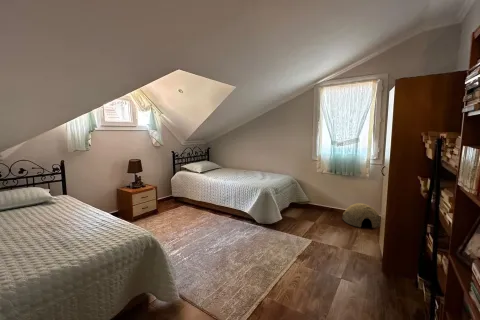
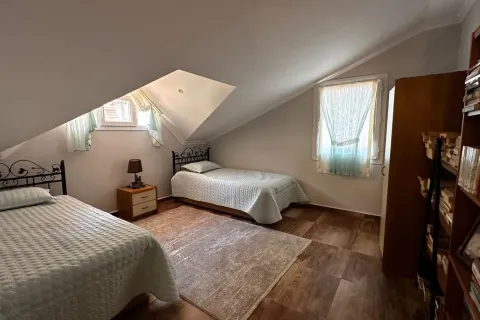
- woven basket [342,202,381,229]
